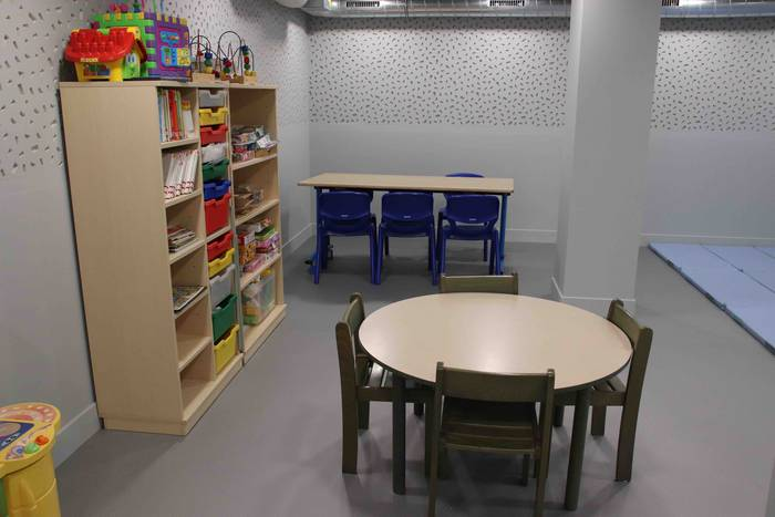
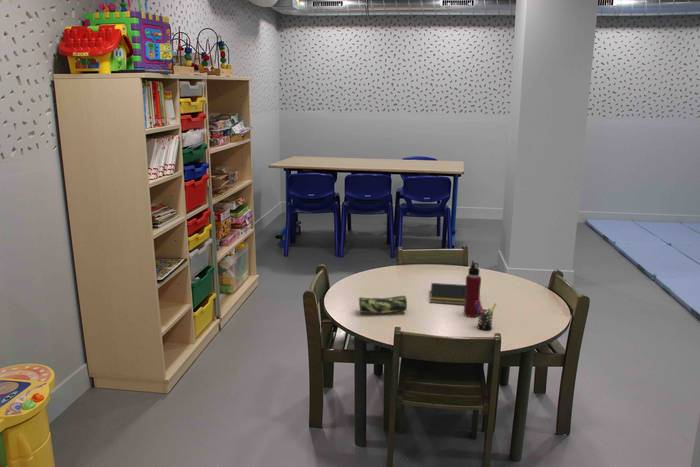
+ water bottle [463,260,482,318]
+ pen holder [475,299,497,331]
+ notepad [429,282,466,306]
+ pencil case [357,295,408,315]
